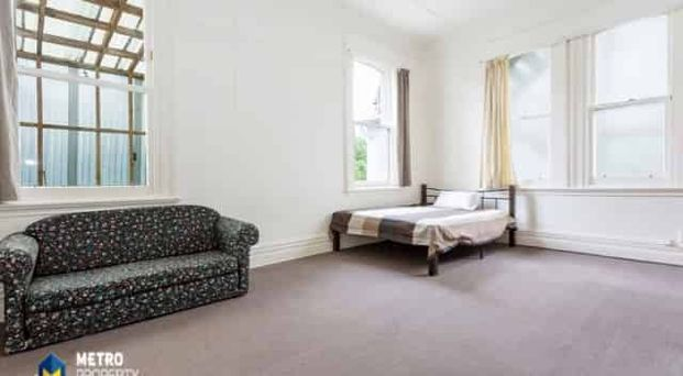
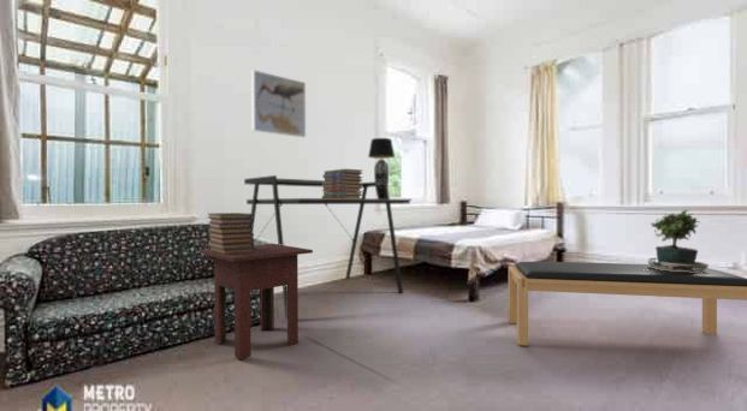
+ table lamp [367,137,396,198]
+ bench [508,261,747,346]
+ potted plant [644,208,710,273]
+ side table [198,243,314,361]
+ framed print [250,68,307,138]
+ desk [243,174,413,320]
+ book stack [206,212,255,255]
+ book stack [321,167,363,198]
